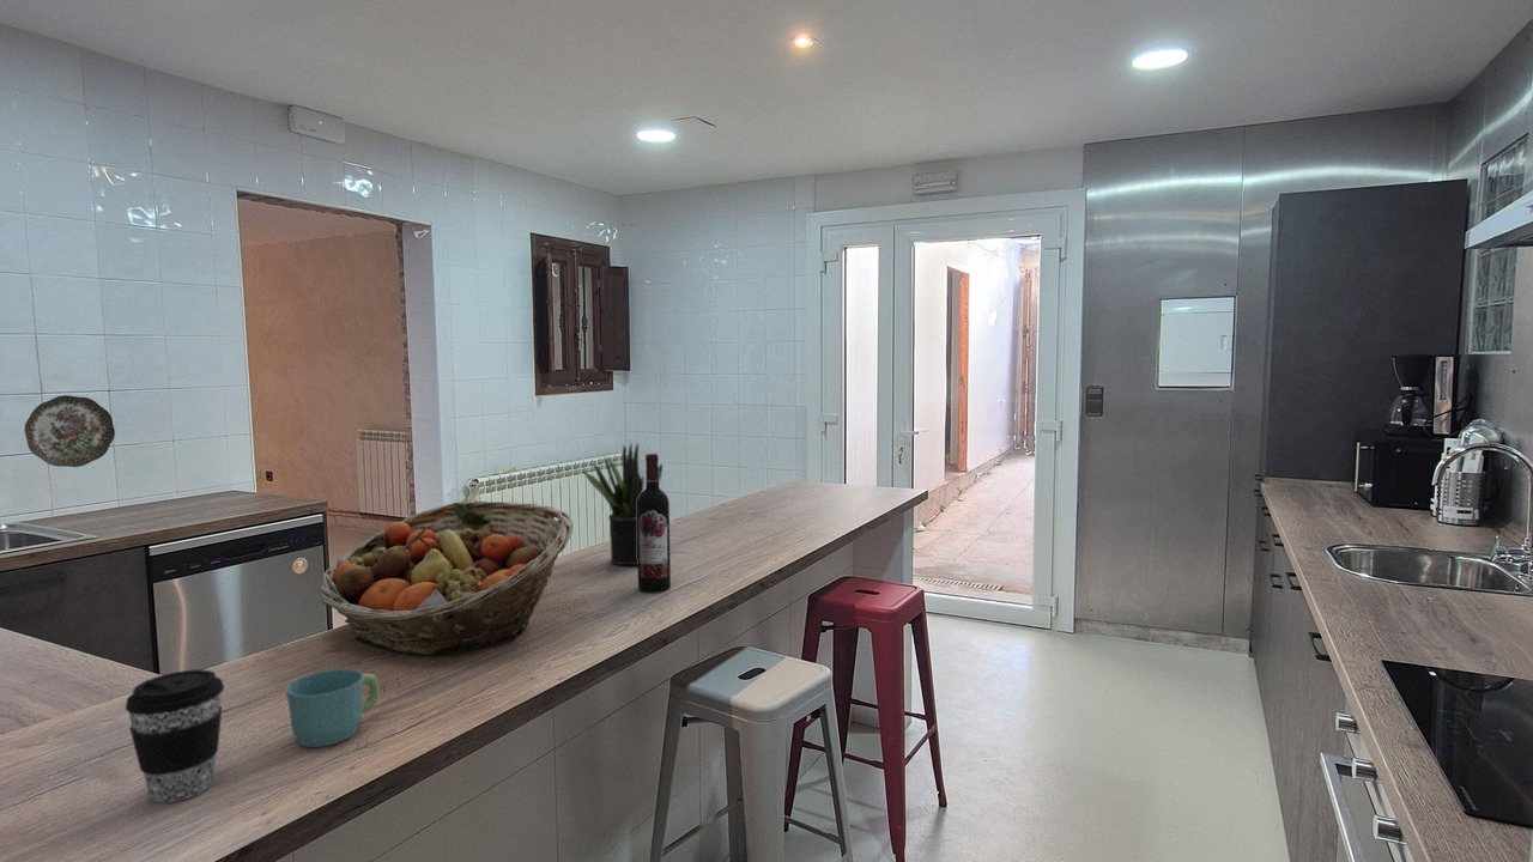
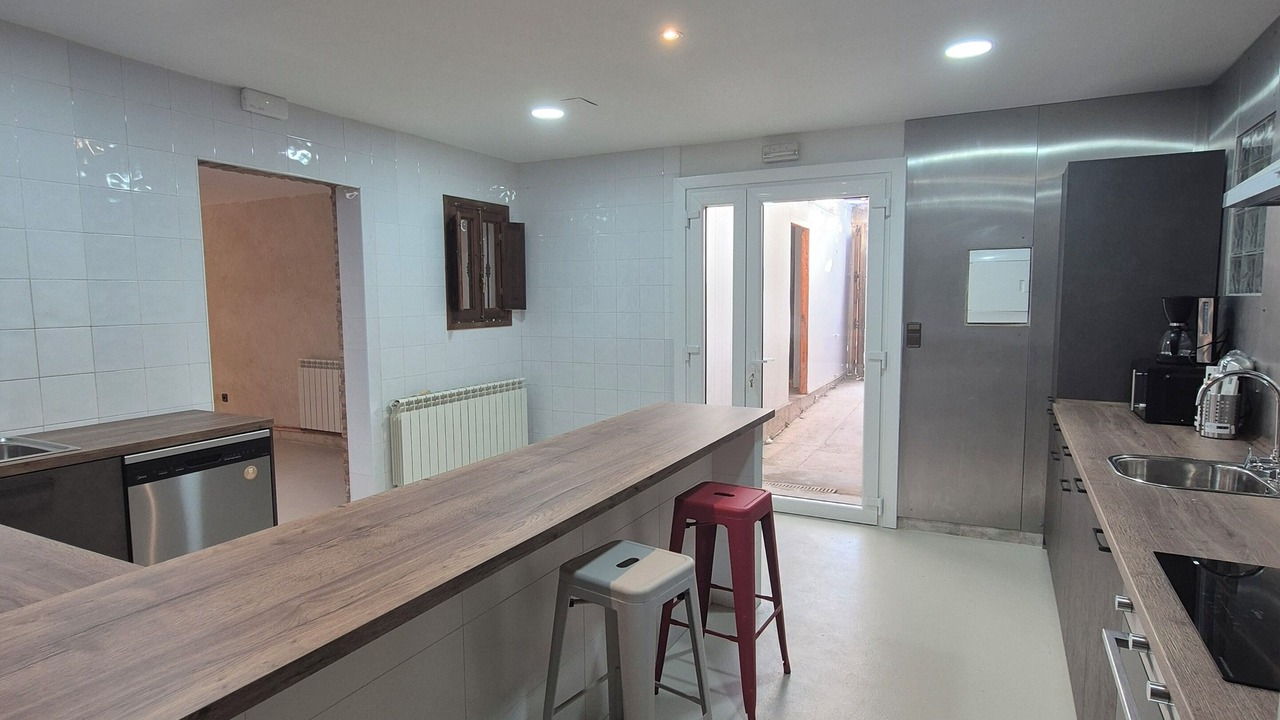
- decorative plate [23,394,116,468]
- potted plant [581,442,664,566]
- coffee cup [125,668,225,803]
- wine bottle [637,453,672,593]
- fruit basket [317,500,574,656]
- mug [285,668,380,748]
